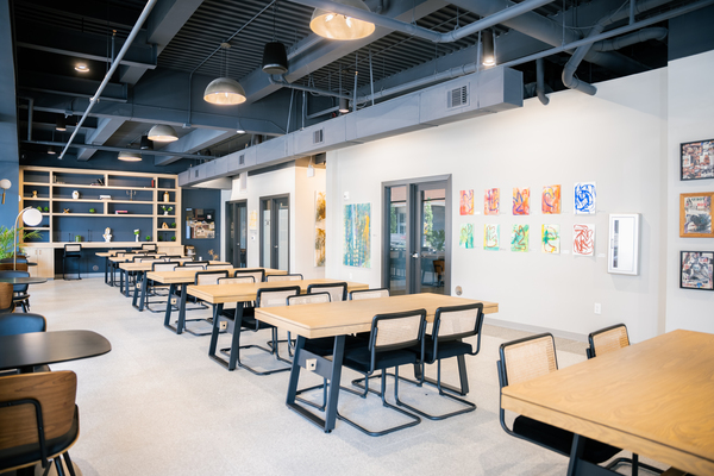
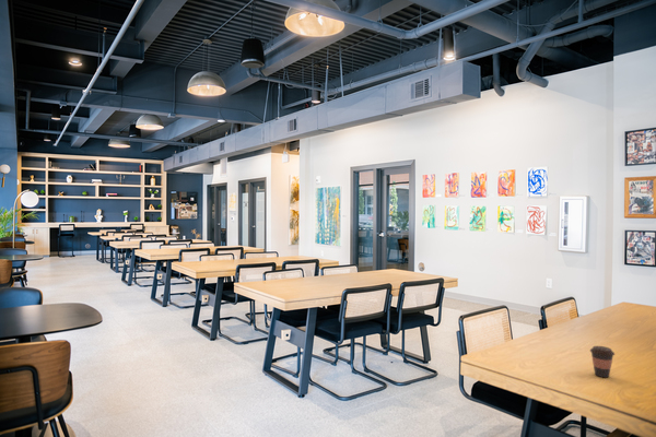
+ coffee cup [589,345,616,378]
